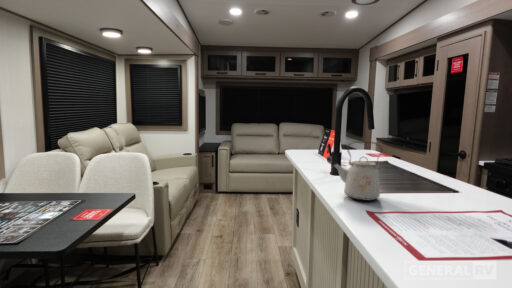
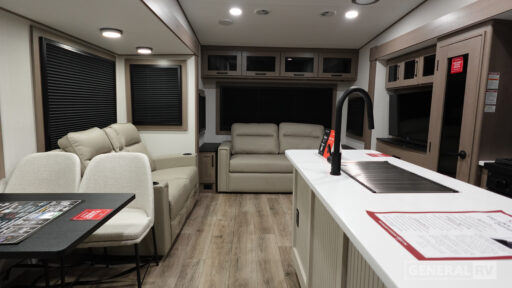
- kettle [332,140,383,202]
